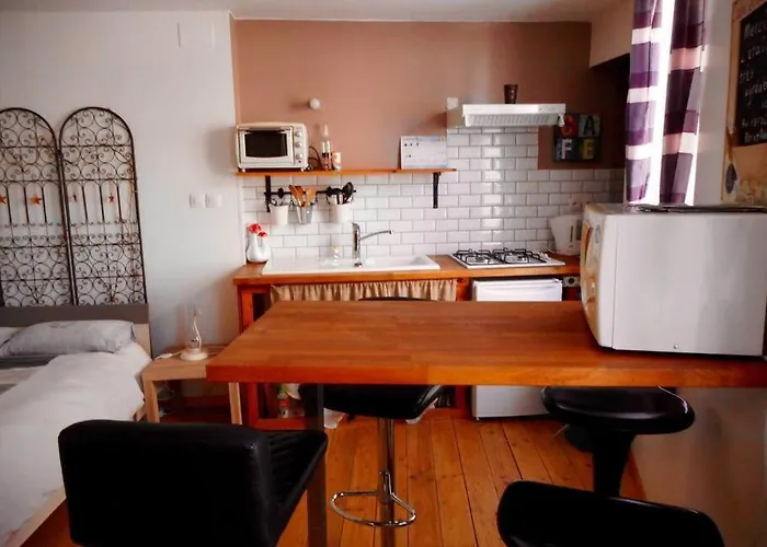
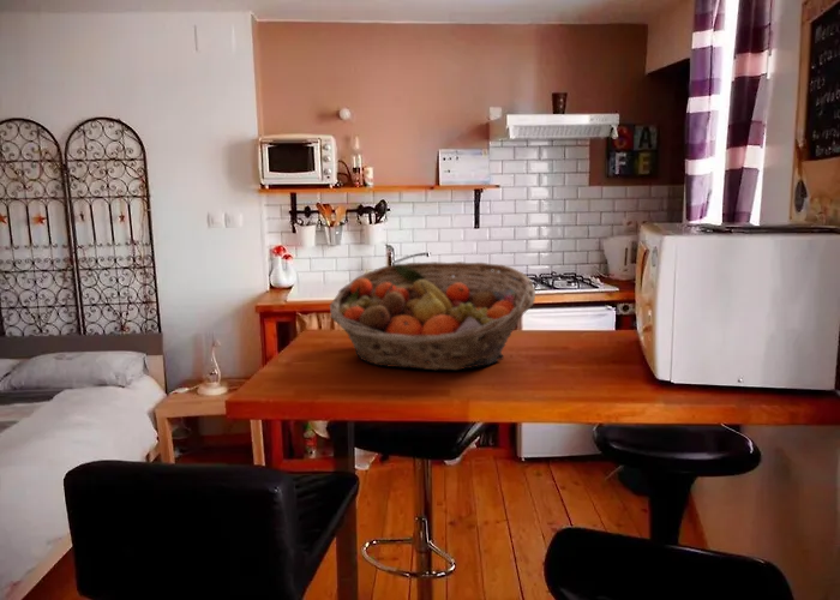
+ fruit basket [329,260,536,372]
